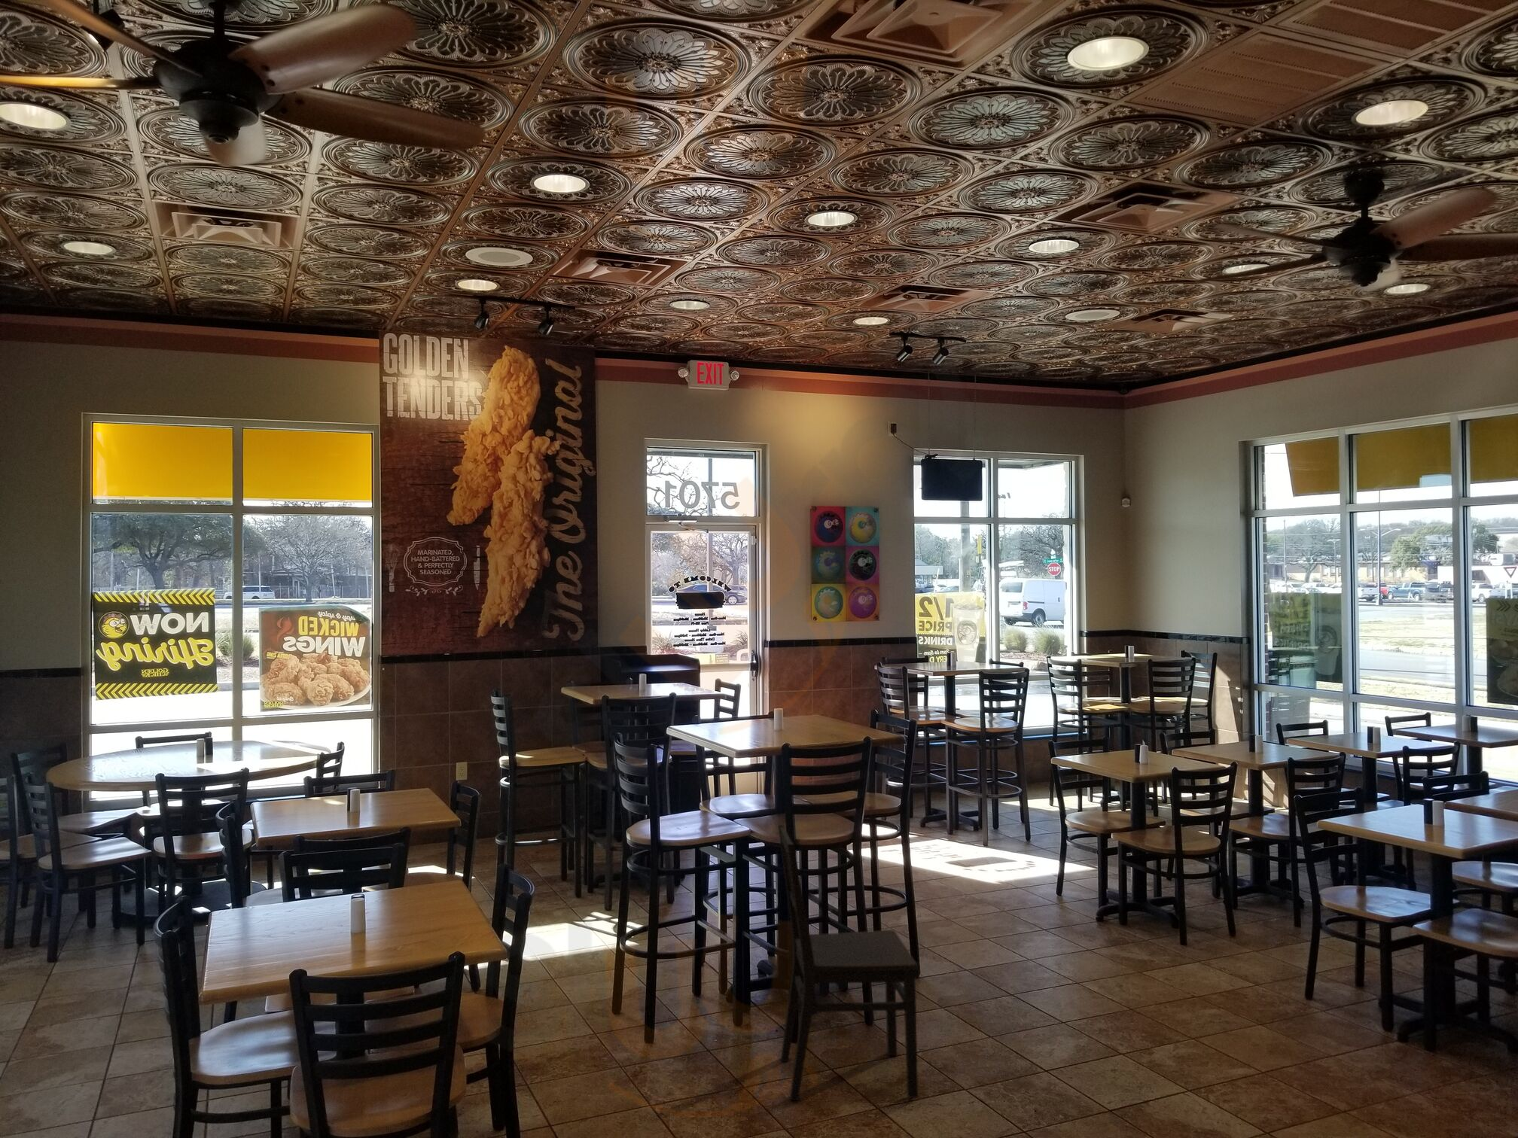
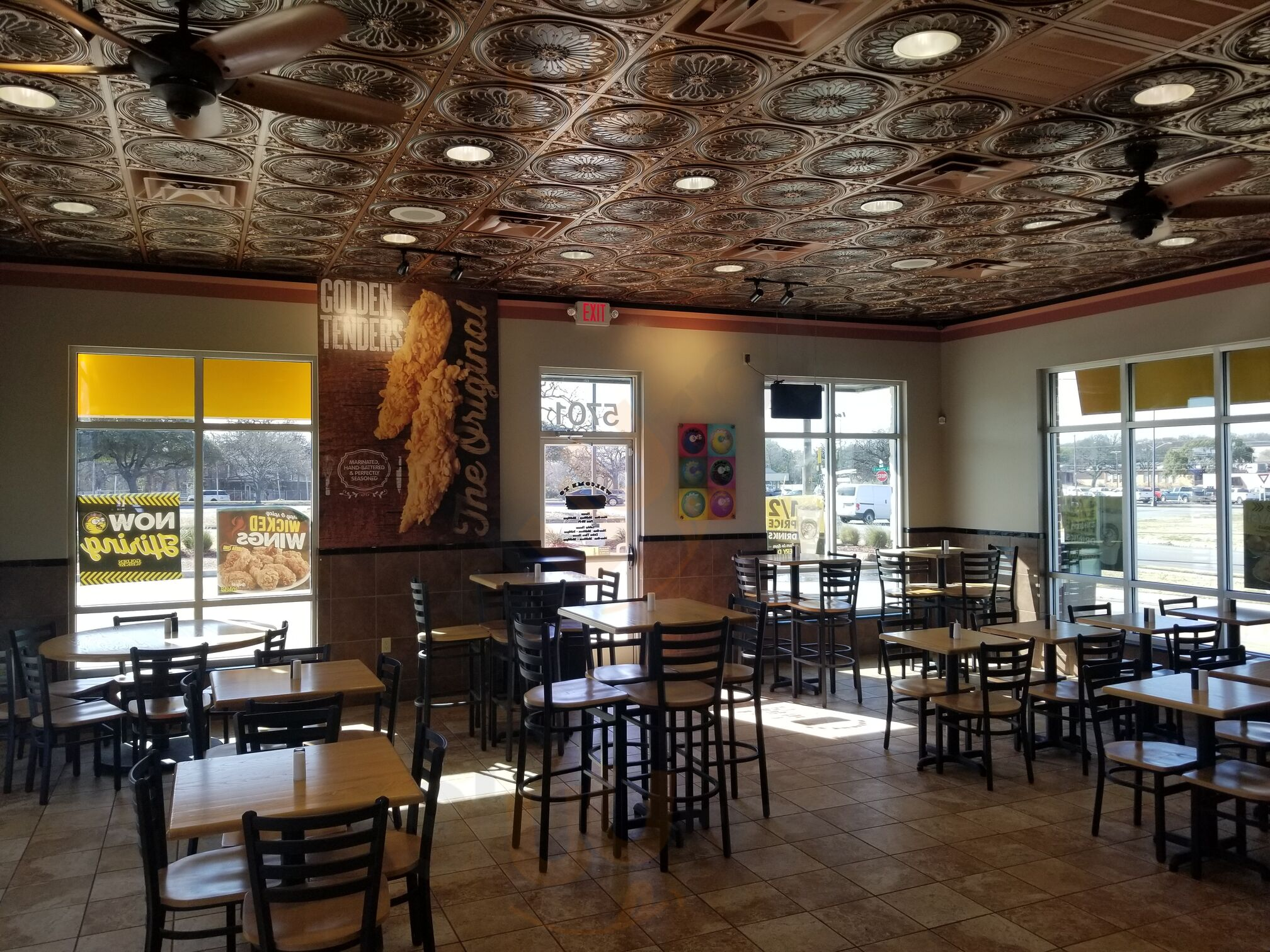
- dining chair [777,824,919,1101]
